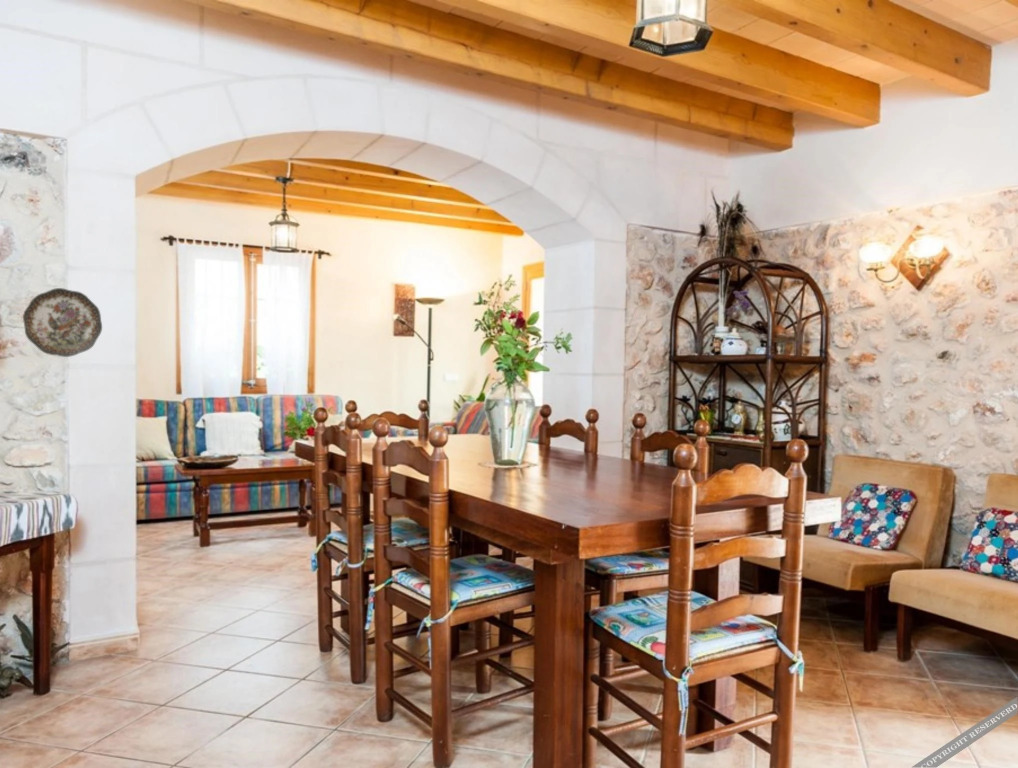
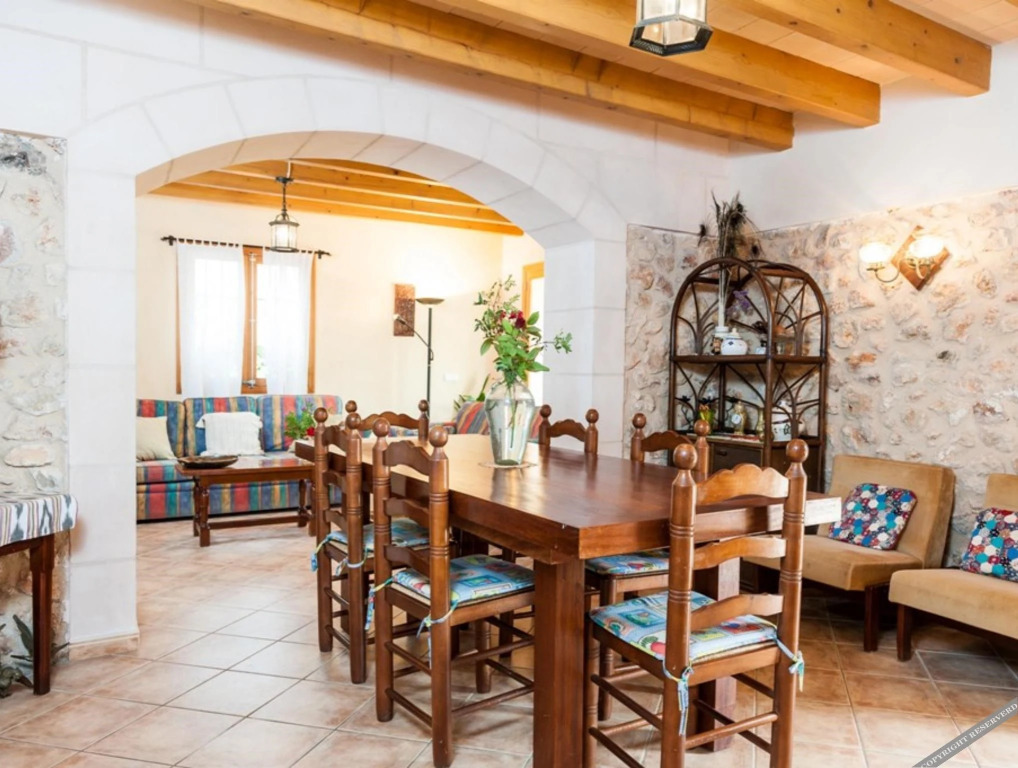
- decorative plate [22,287,103,358]
